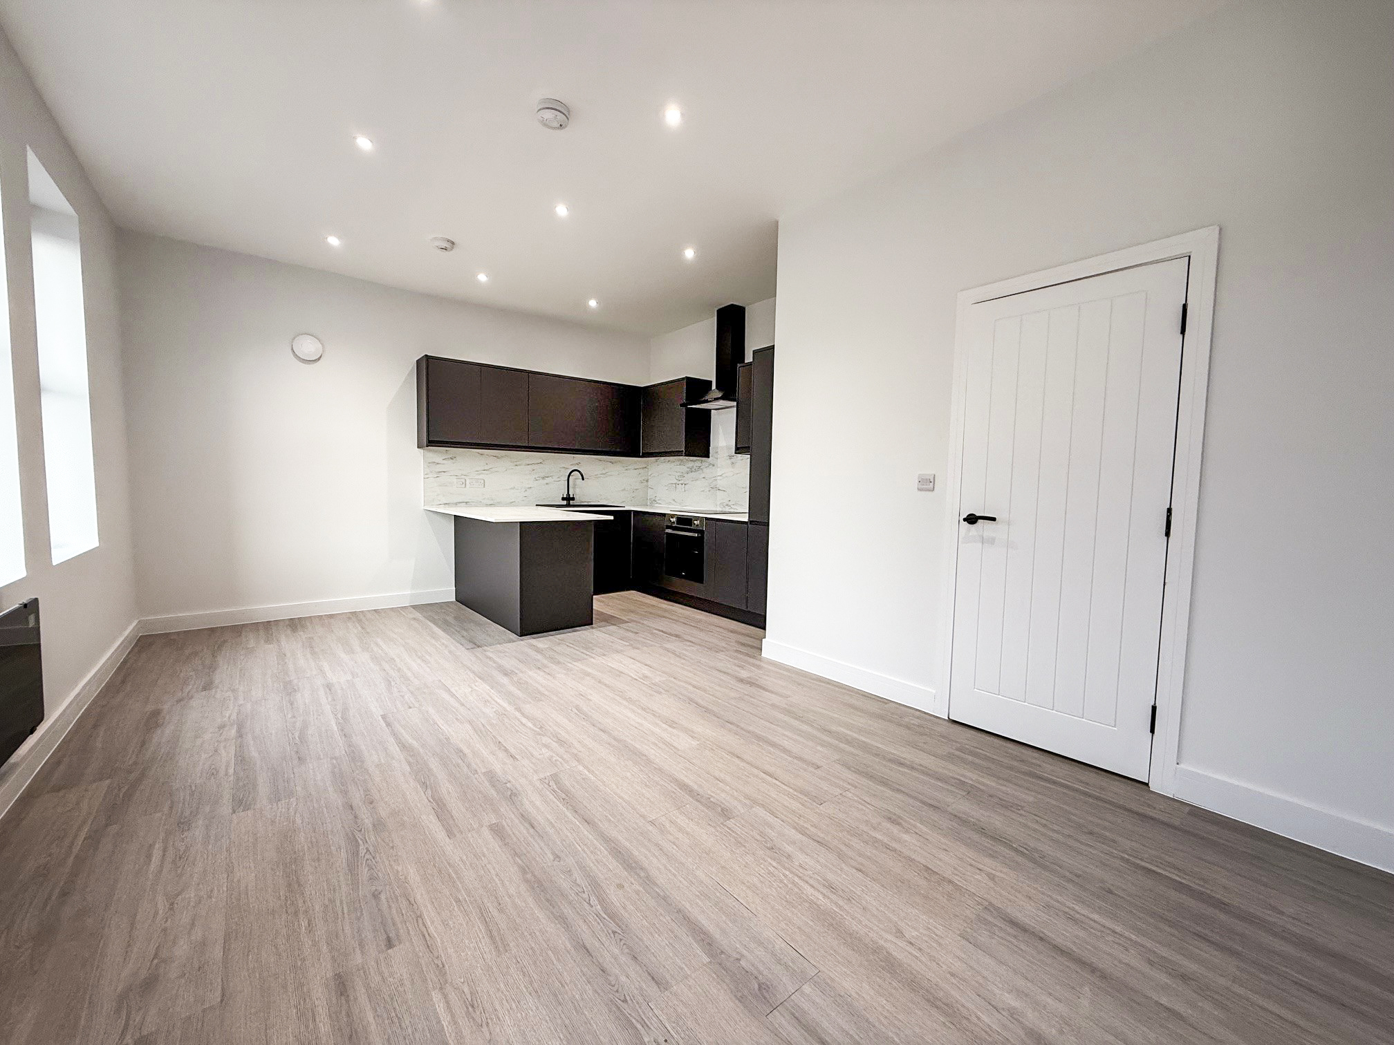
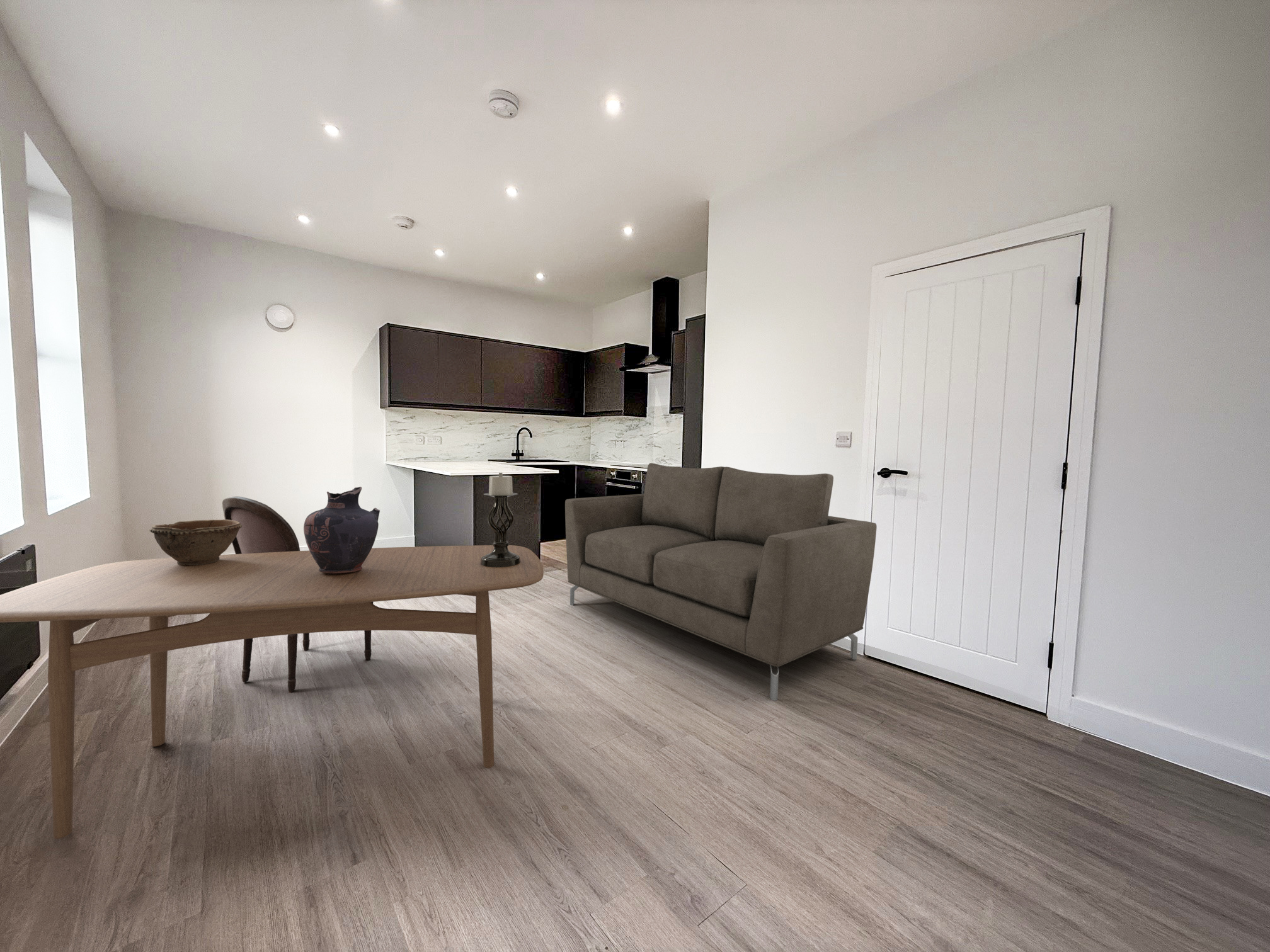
+ dining chair [222,496,374,693]
+ vase [303,486,380,574]
+ candle holder [481,472,520,567]
+ bowl [149,519,242,565]
+ sofa [564,463,878,701]
+ dining table [0,545,544,839]
